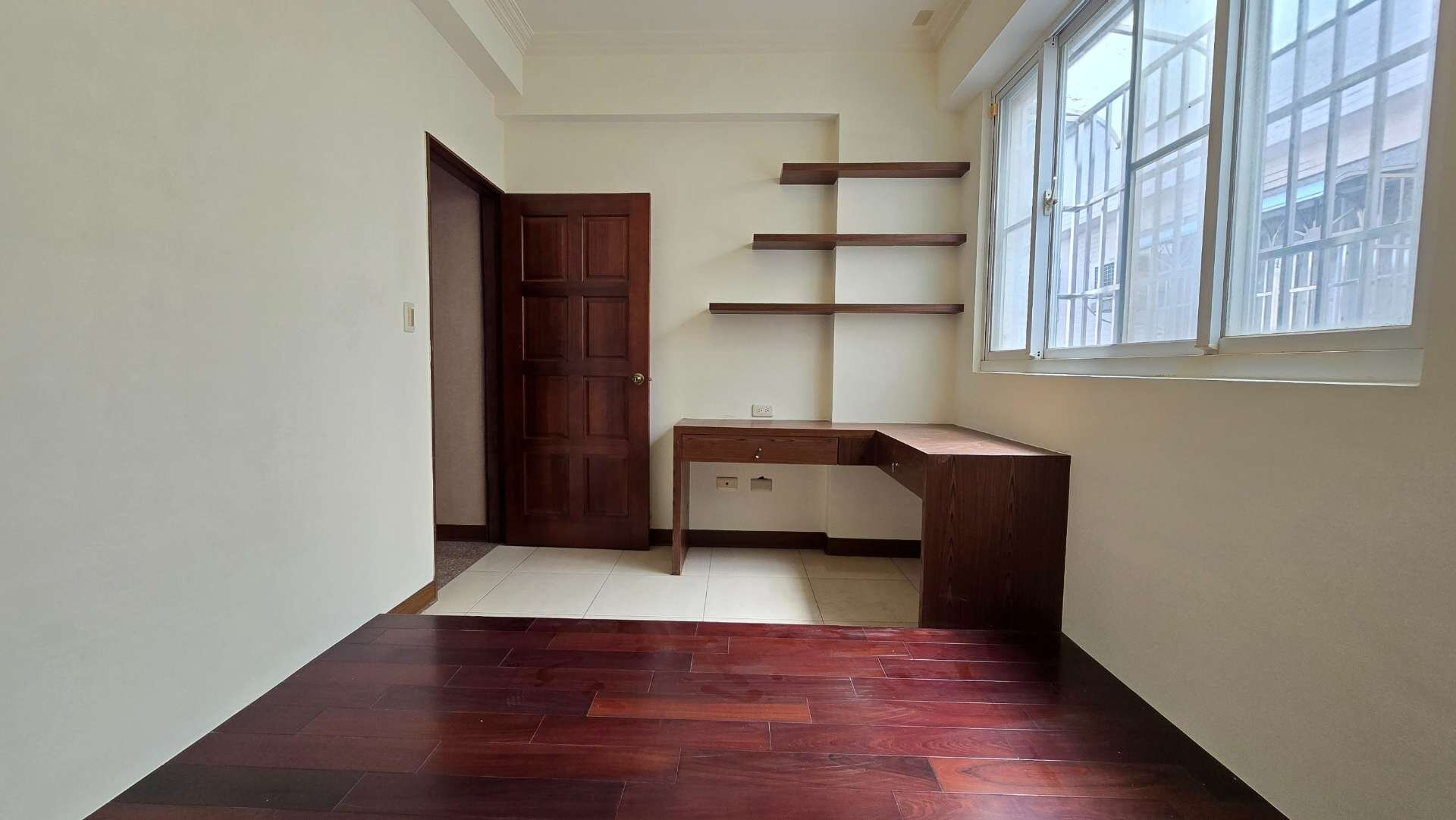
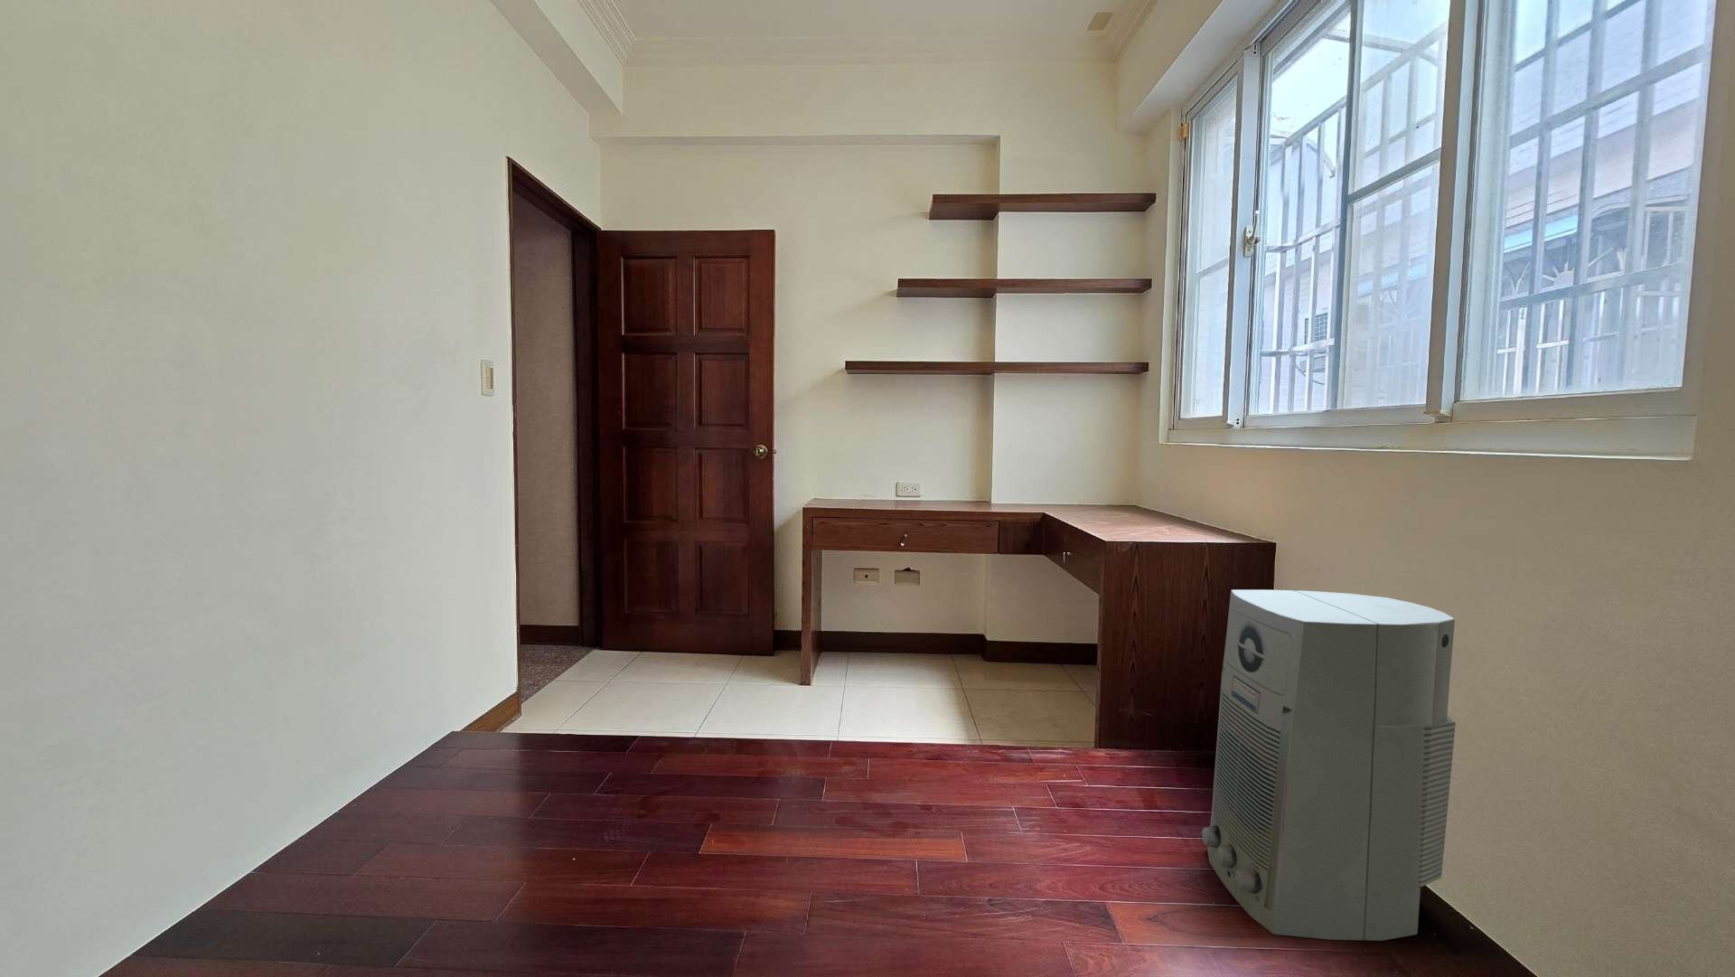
+ air purifier [1201,590,1456,941]
